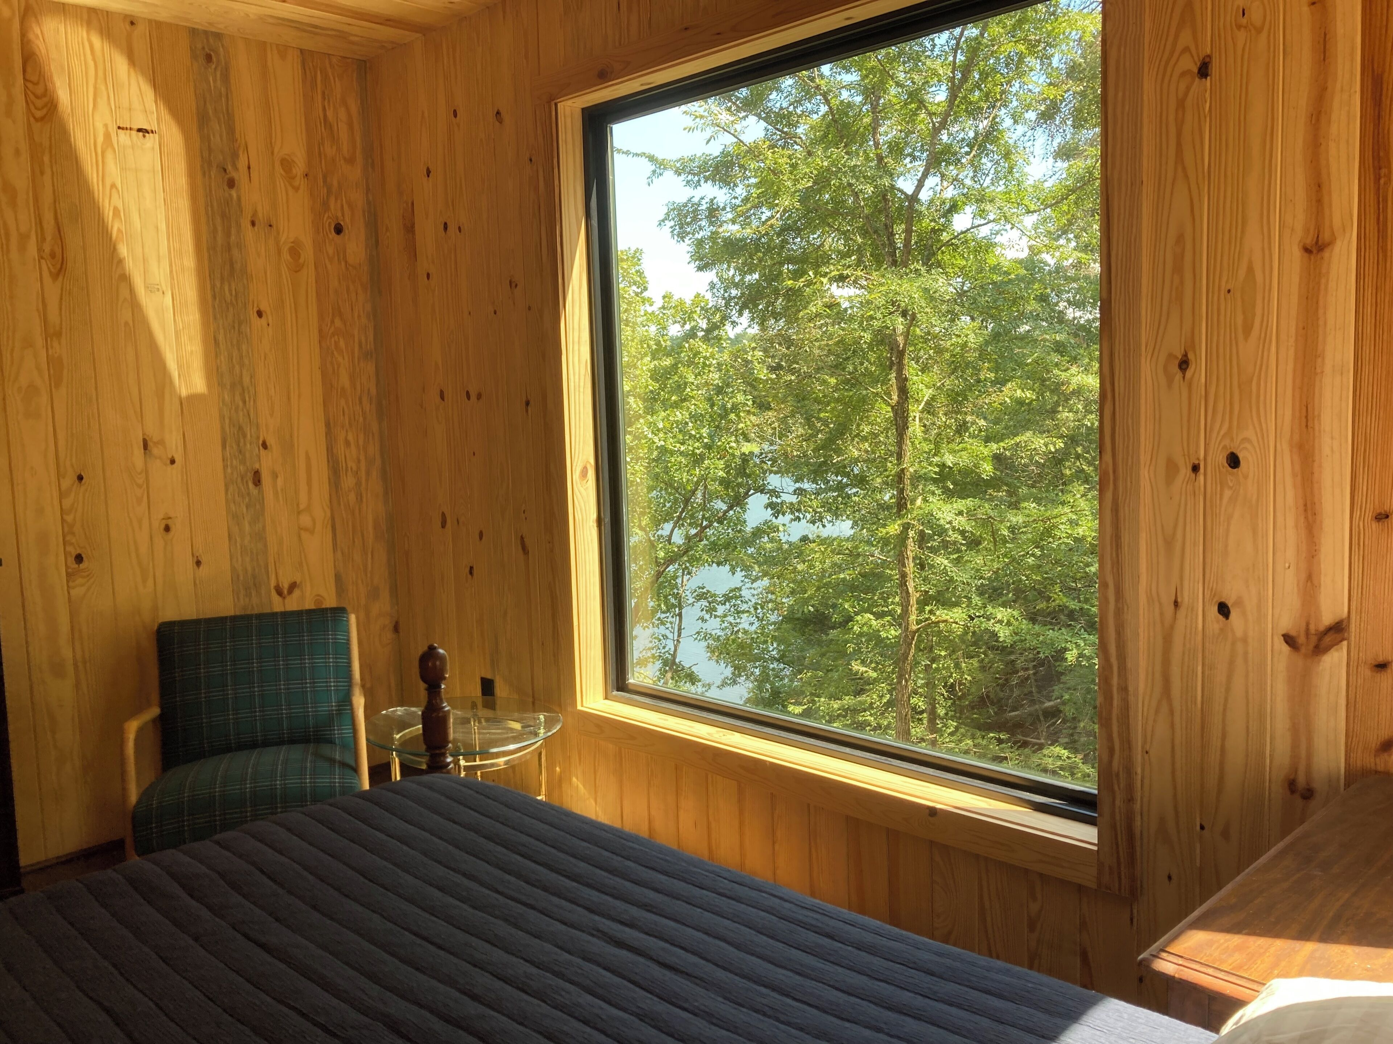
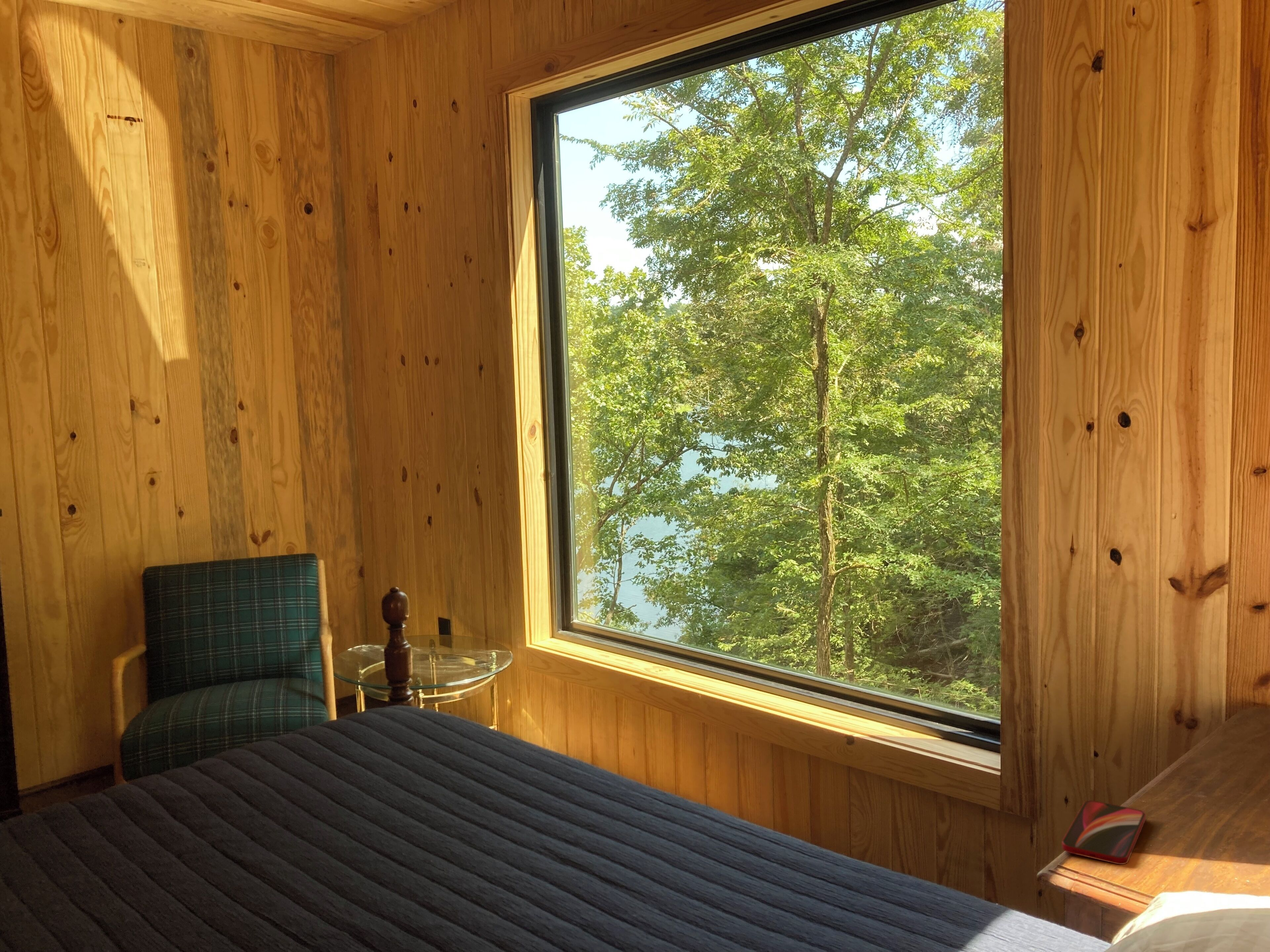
+ smartphone [1062,800,1146,865]
